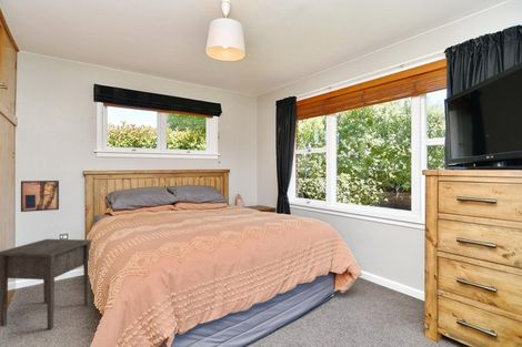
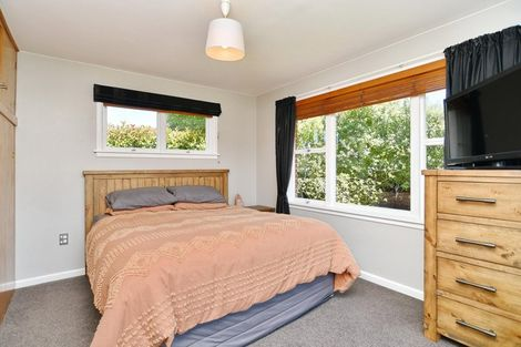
- nightstand [0,238,92,330]
- wall art [20,180,60,213]
